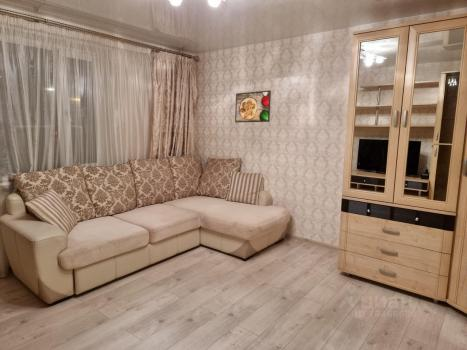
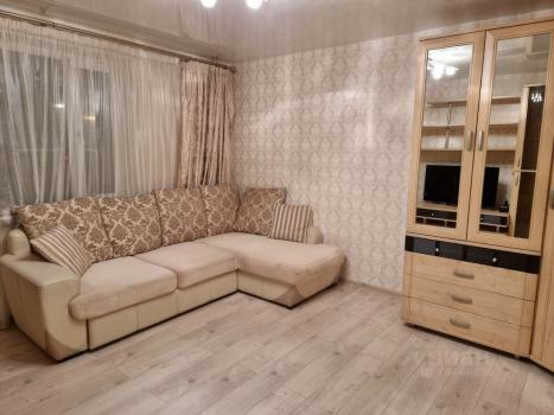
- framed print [234,89,272,124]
